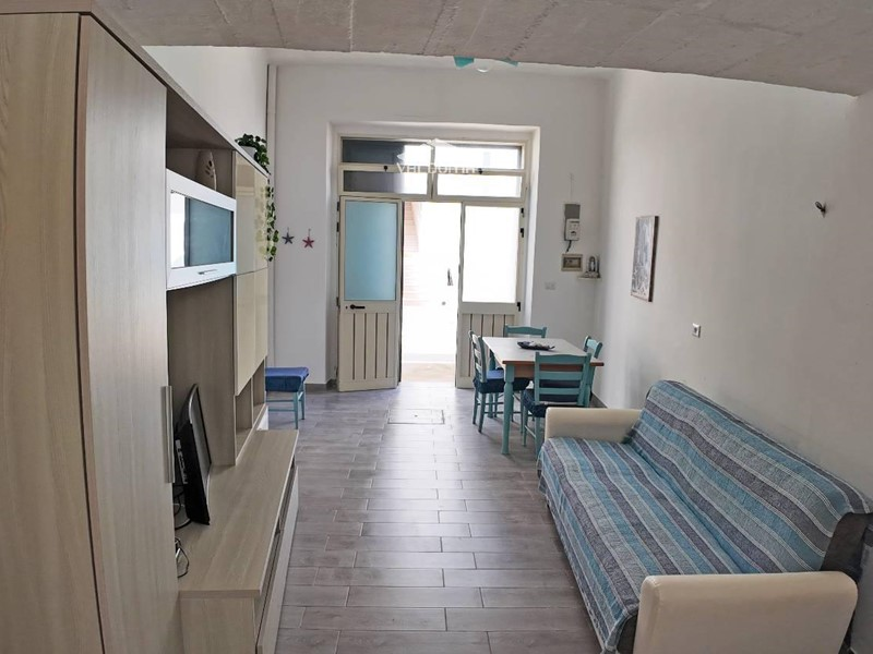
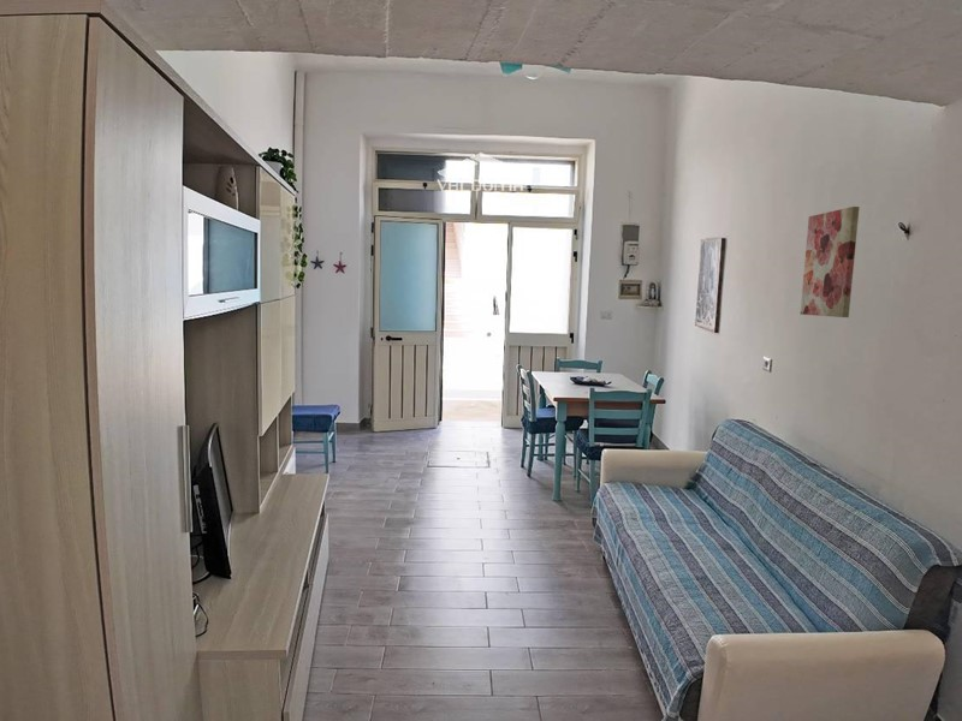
+ wall art [800,205,861,318]
